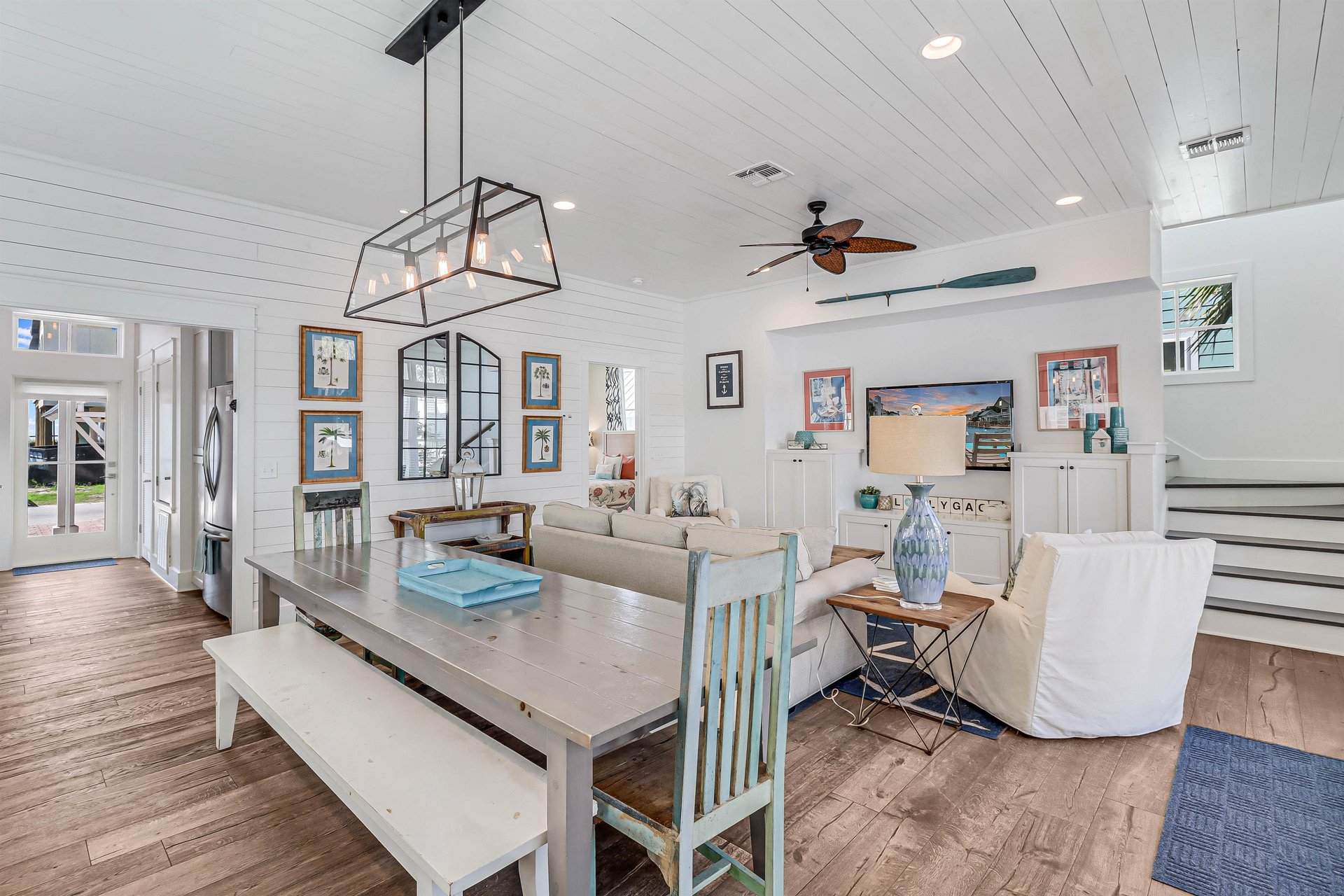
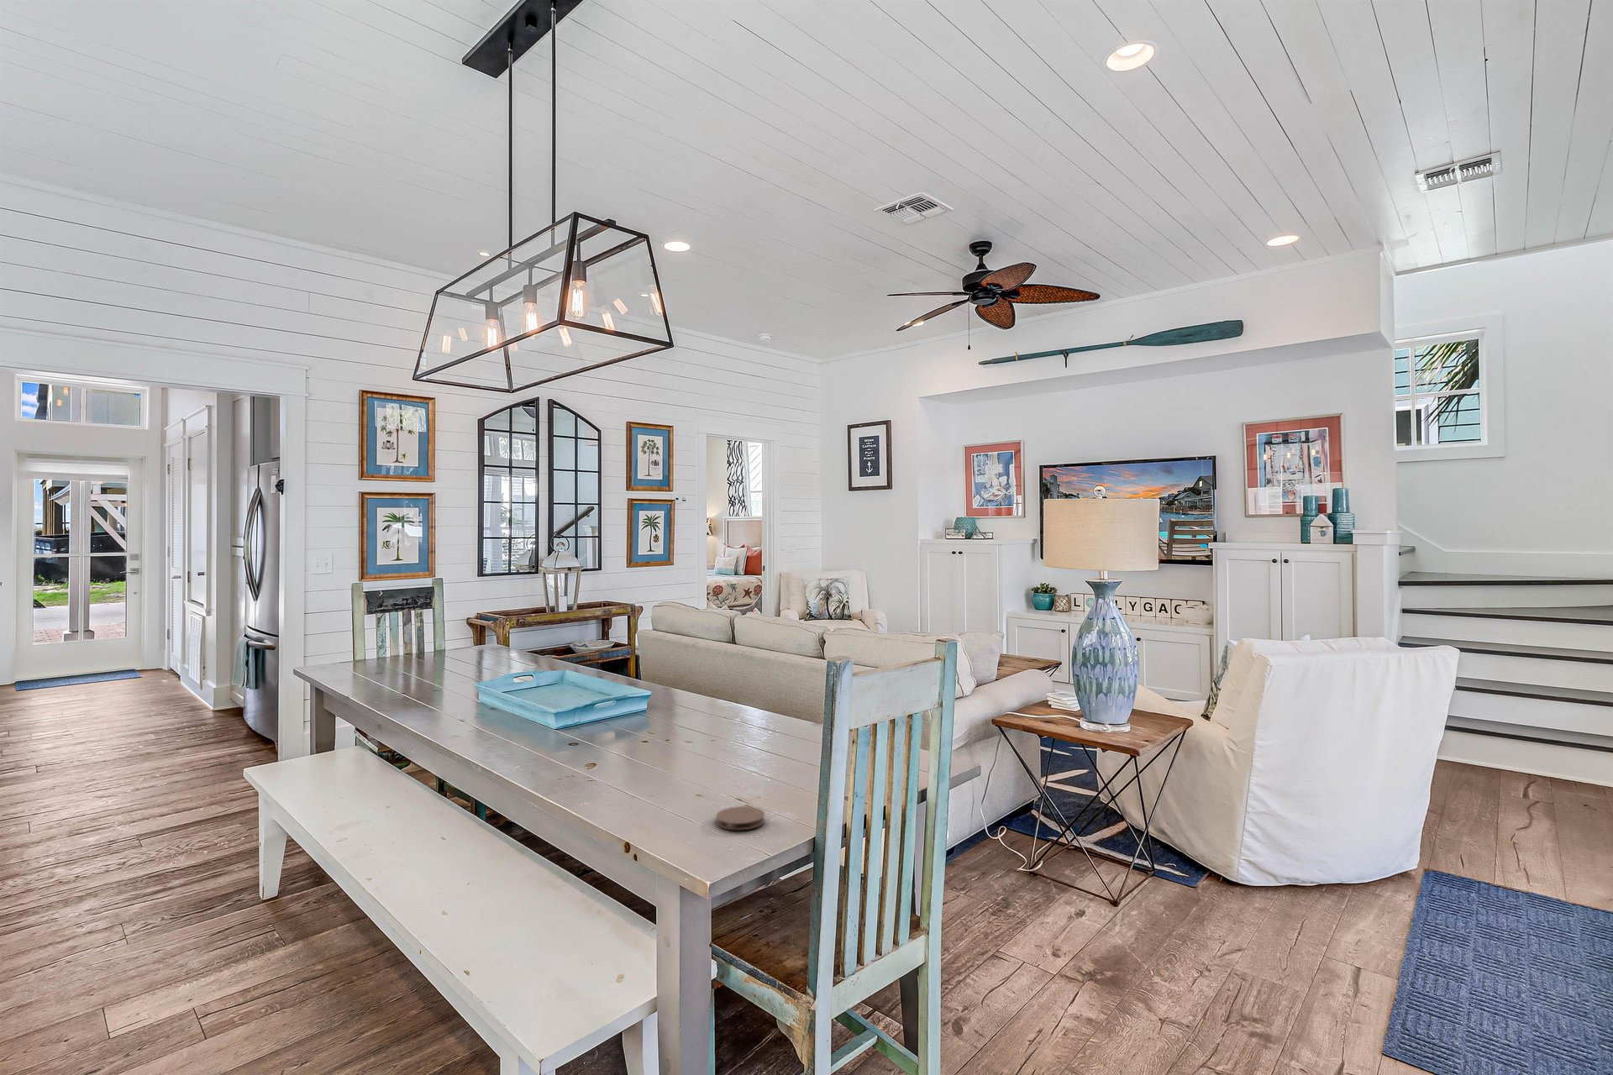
+ coaster [715,805,766,830]
